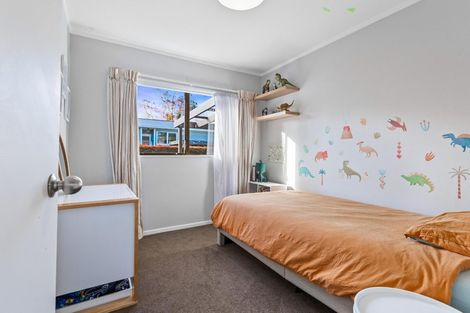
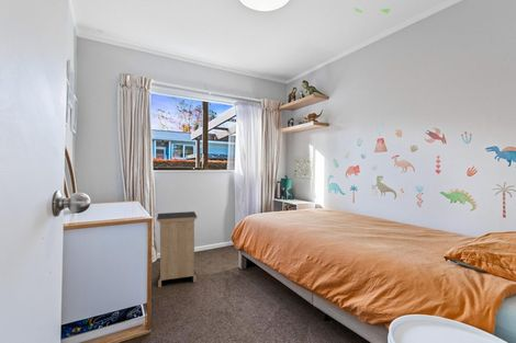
+ nightstand [156,210,199,288]
